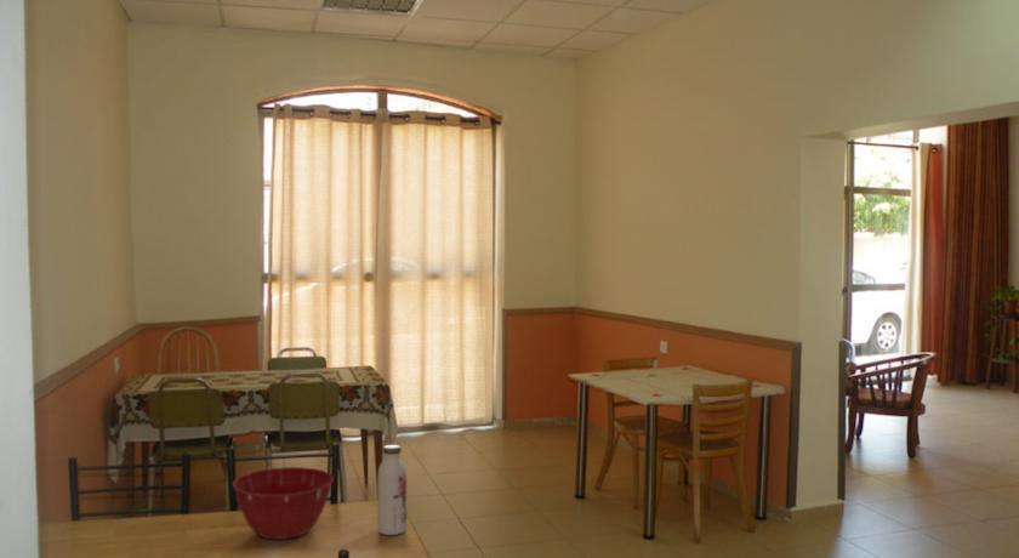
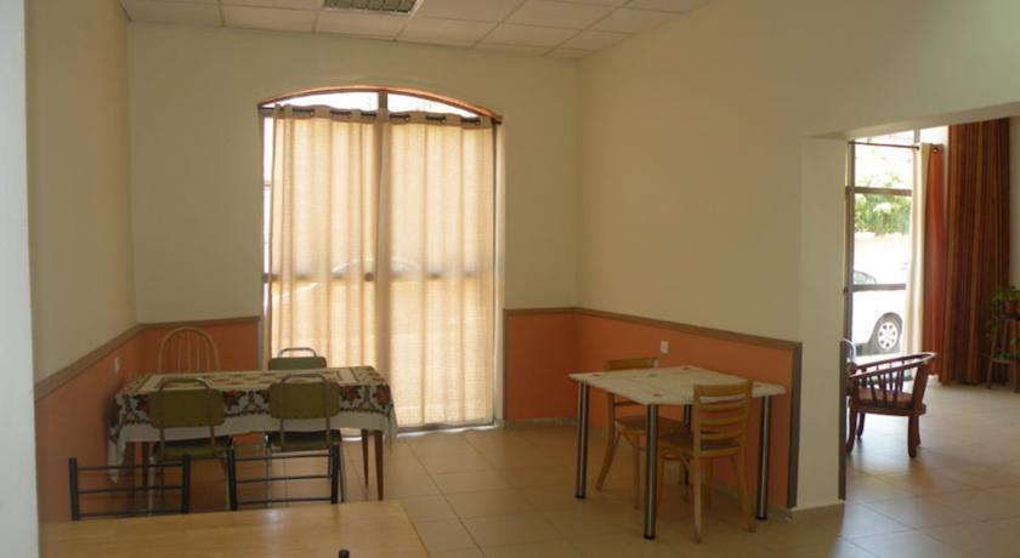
- water bottle [376,444,408,536]
- mixing bowl [232,466,335,541]
